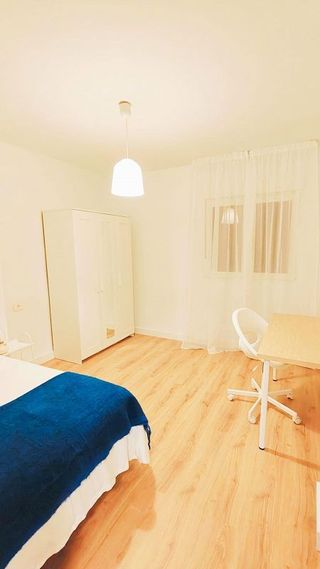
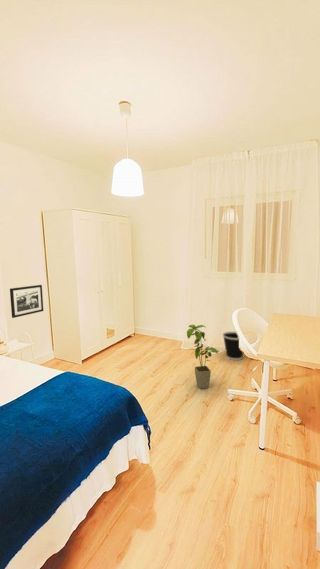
+ house plant [186,324,219,390]
+ wastebasket [222,331,244,361]
+ picture frame [9,284,44,319]
